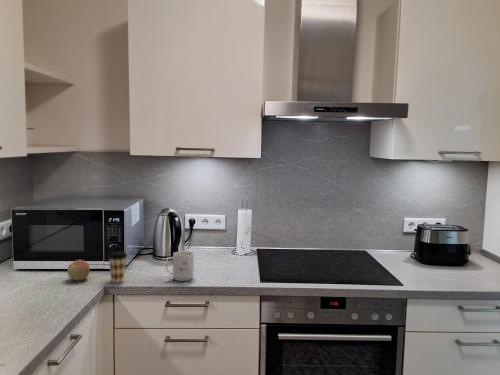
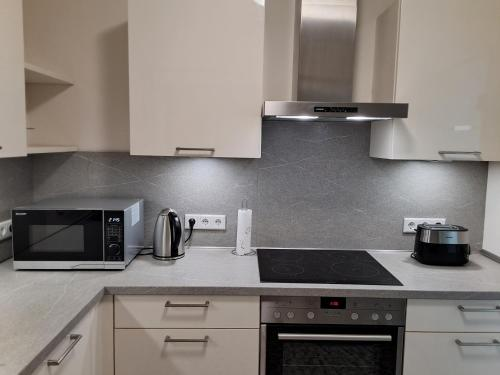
- apple [66,259,91,281]
- coffee cup [107,250,128,283]
- mug [165,250,195,282]
